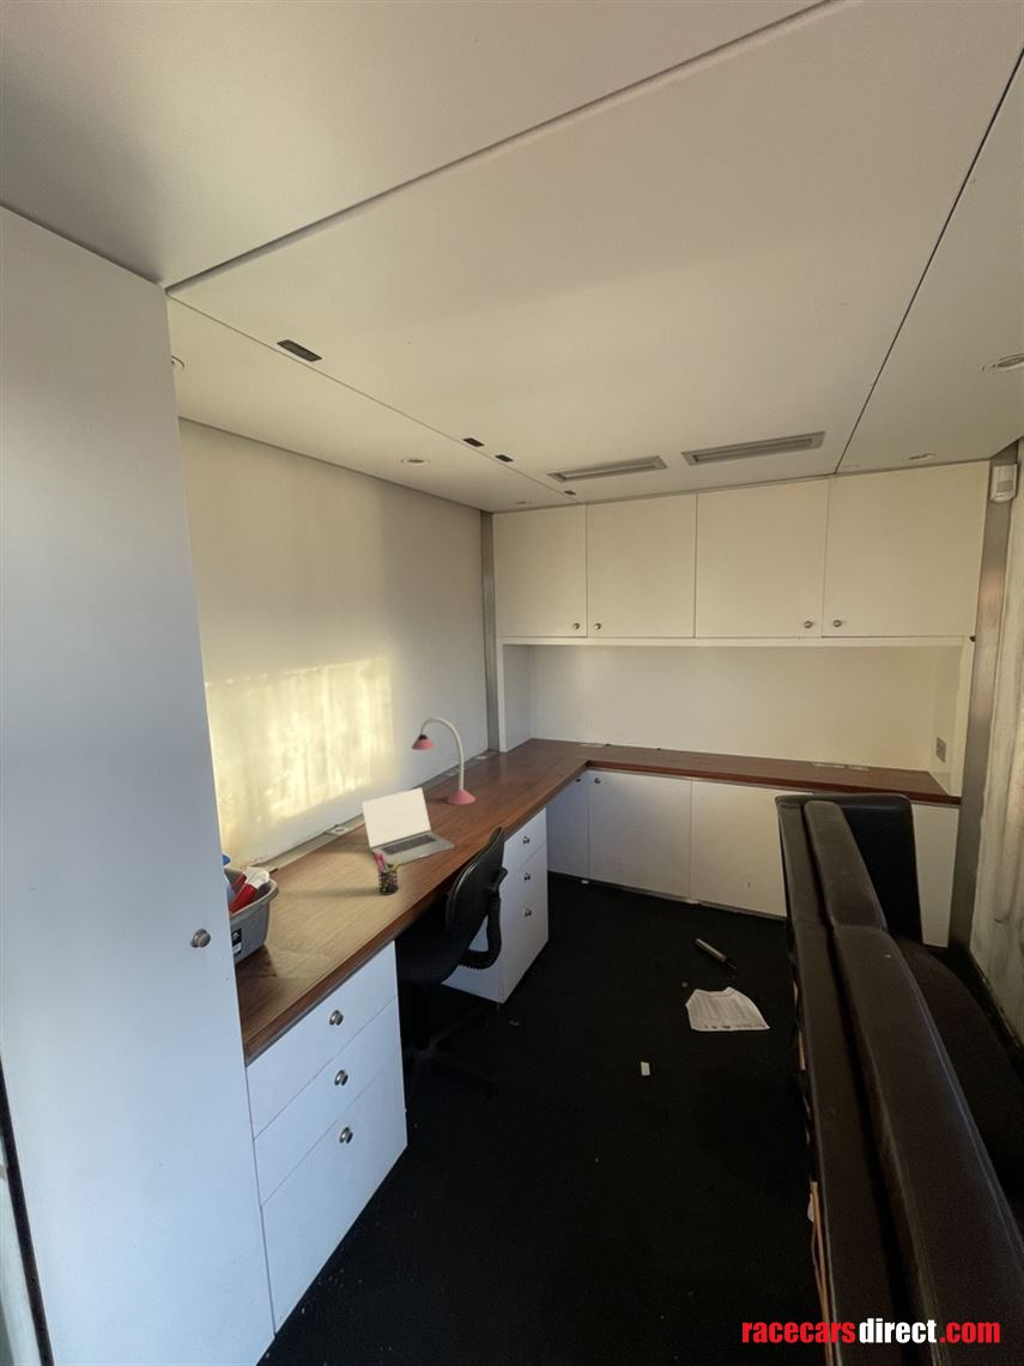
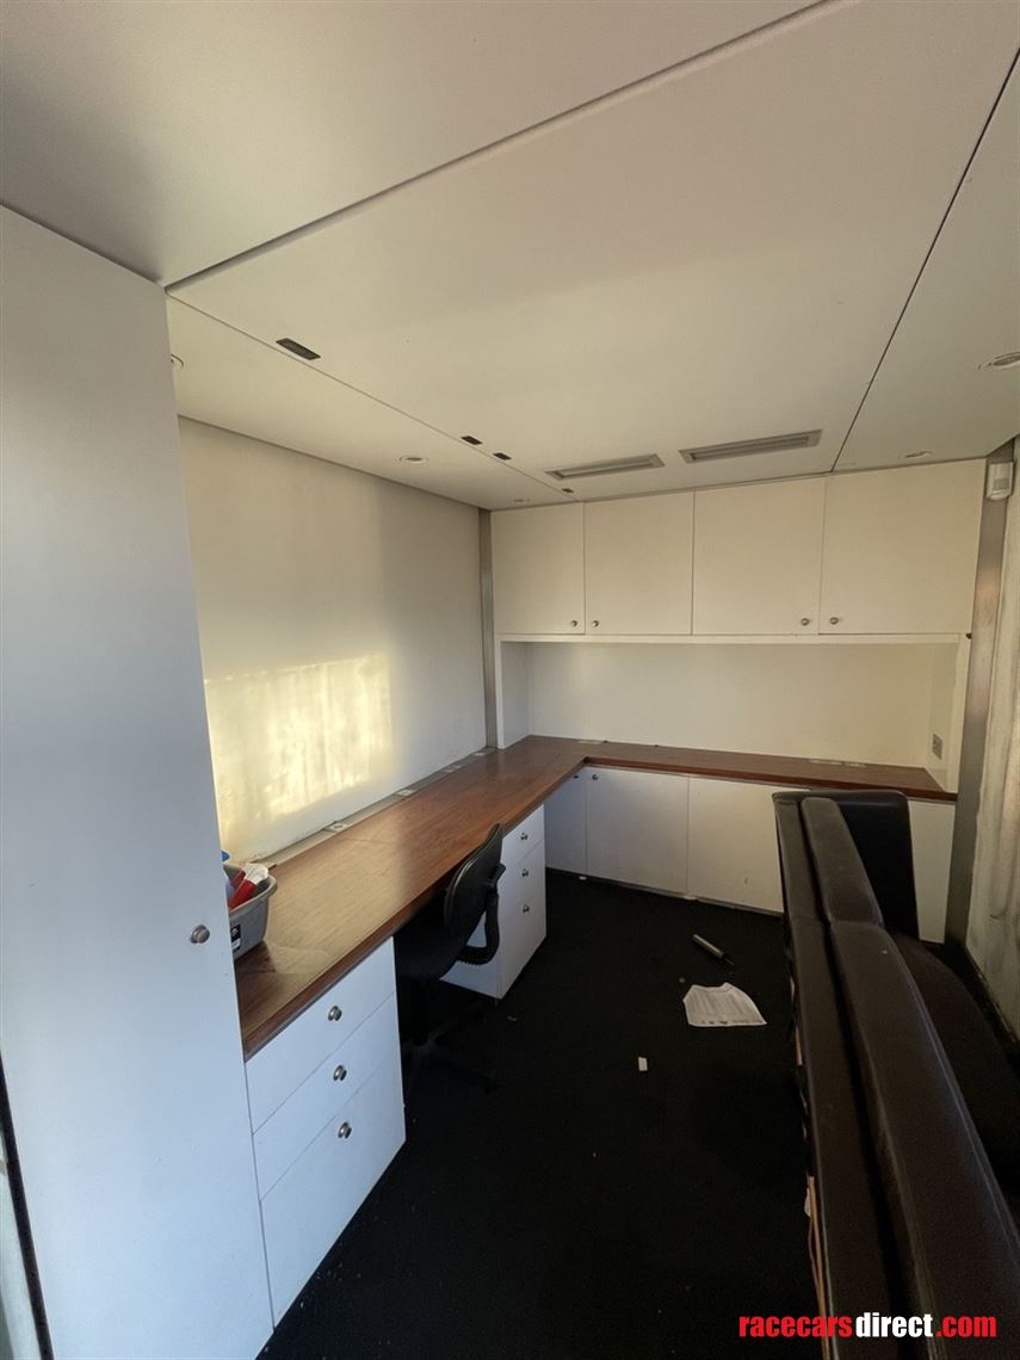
- pen holder [372,853,400,896]
- laptop [360,786,455,866]
- desk lamp [411,717,477,806]
